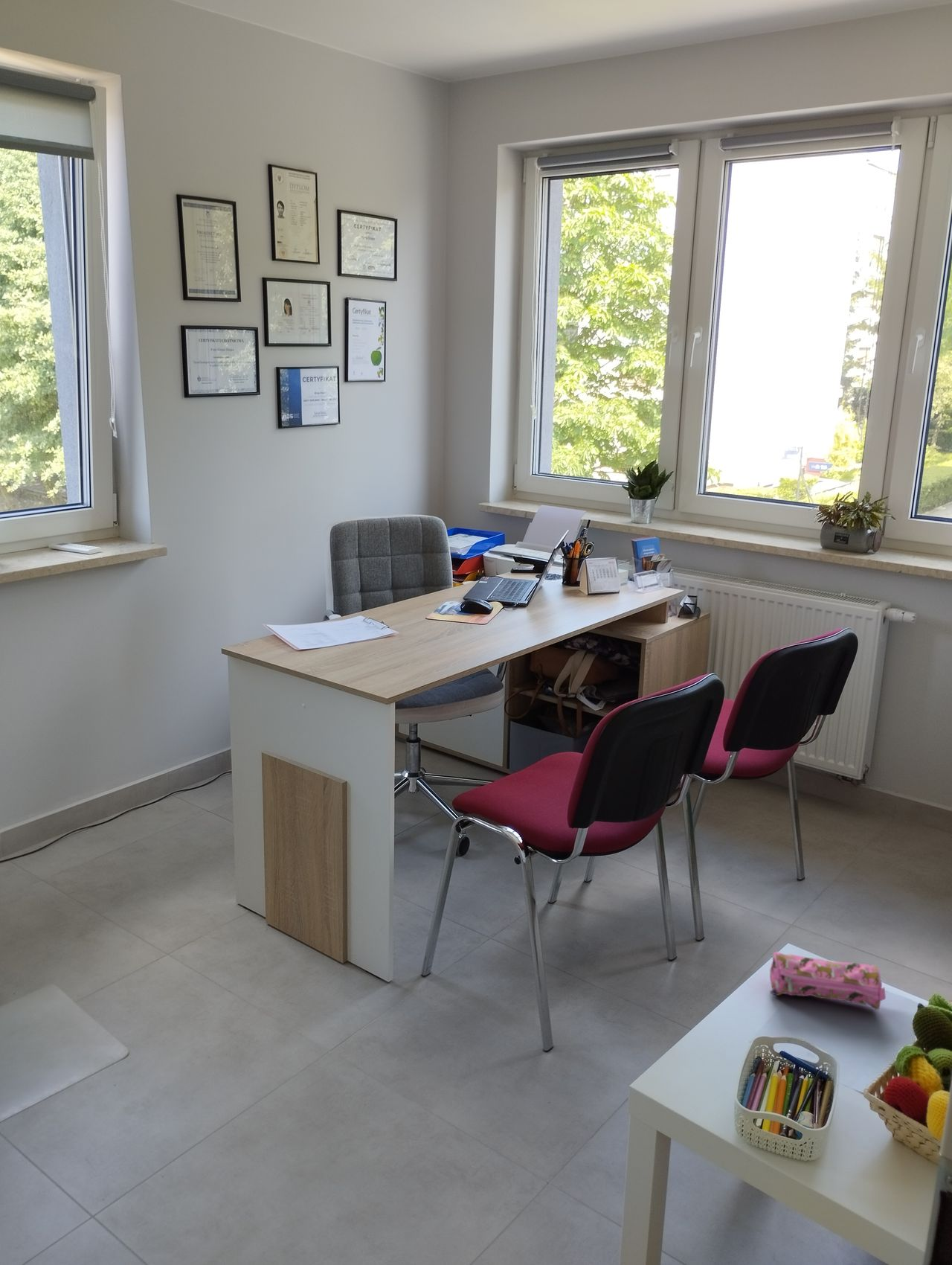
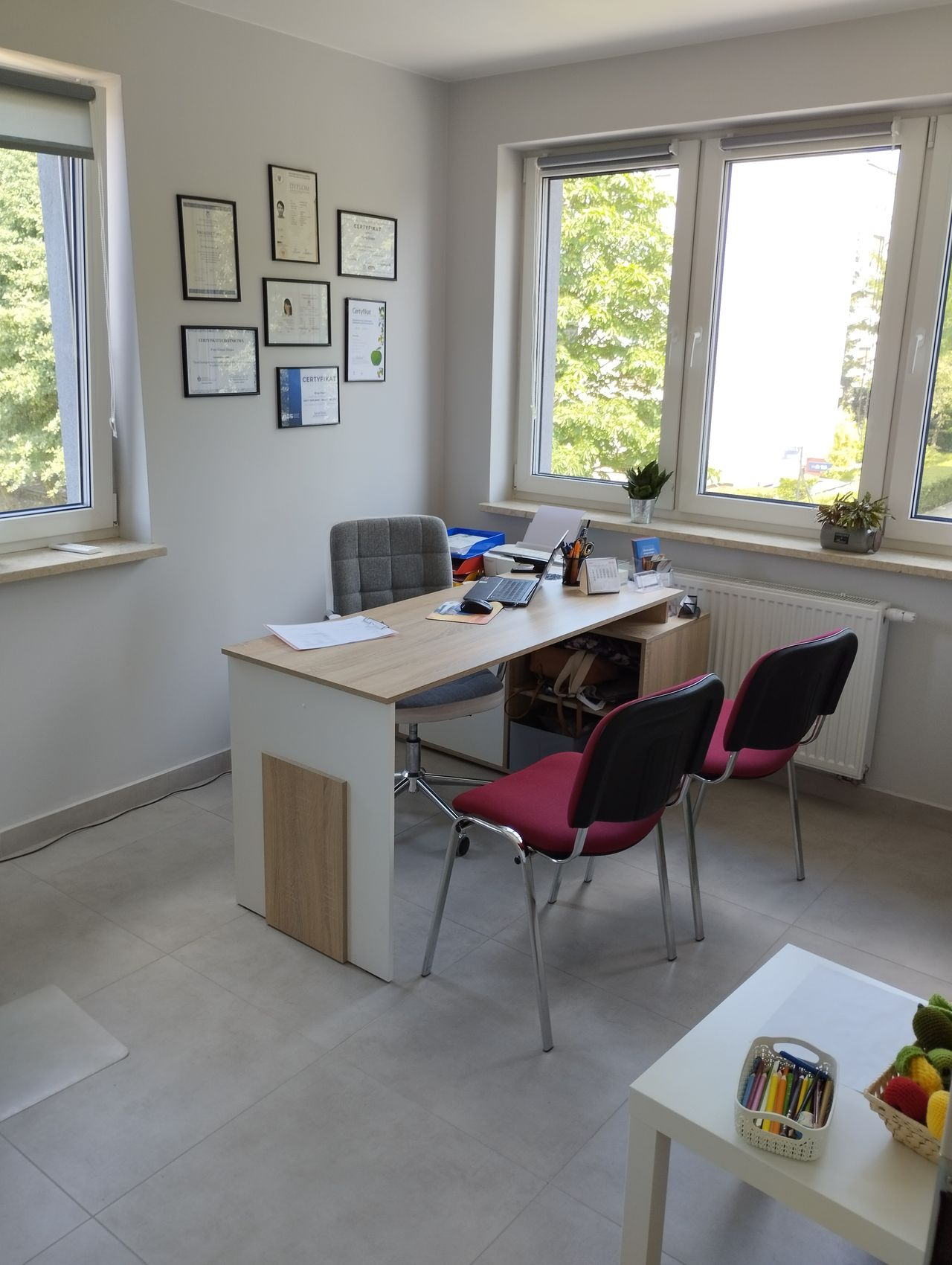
- pencil case [769,951,887,1011]
